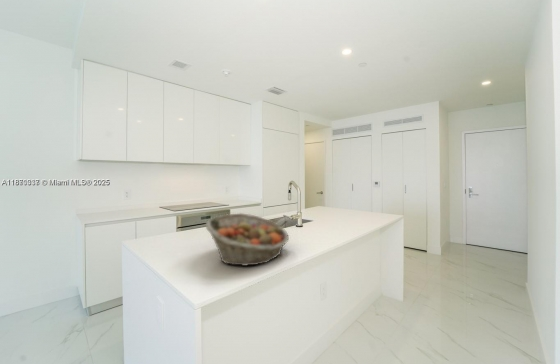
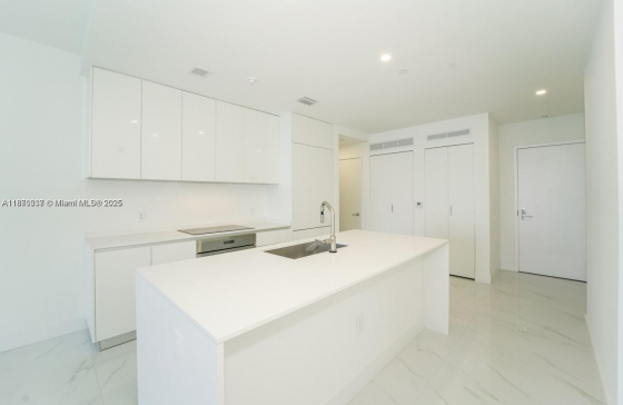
- fruit basket [205,212,290,267]
